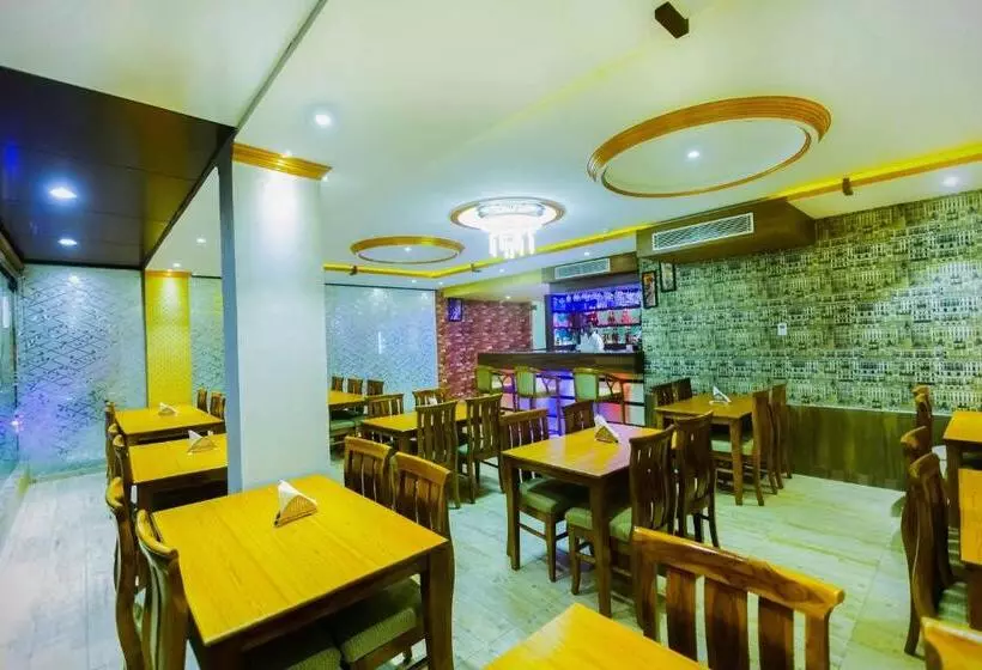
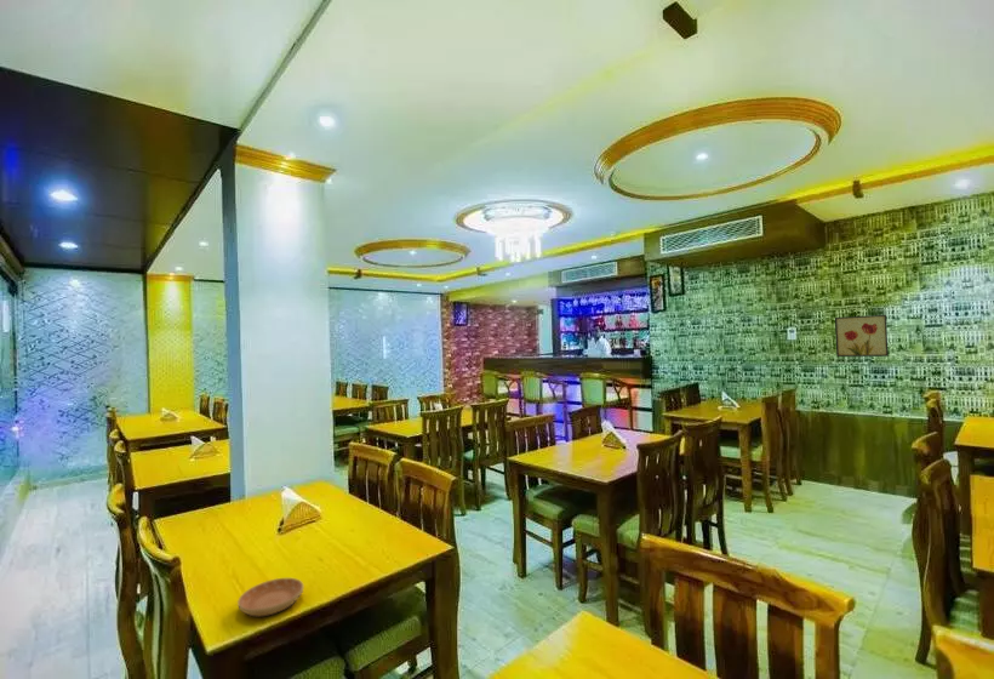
+ saucer [236,577,304,617]
+ wall art [834,314,890,358]
